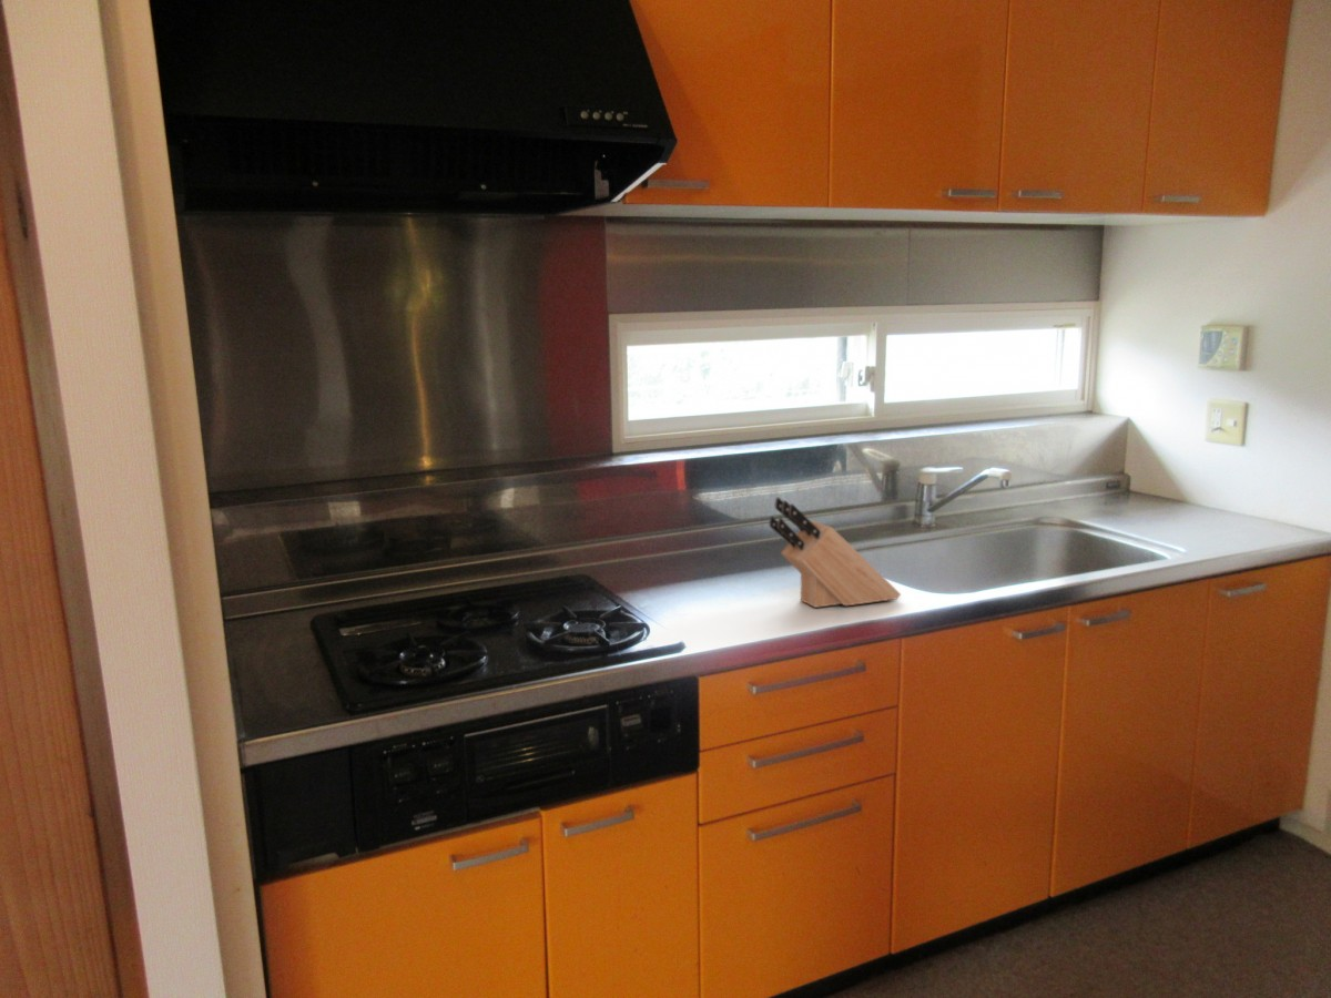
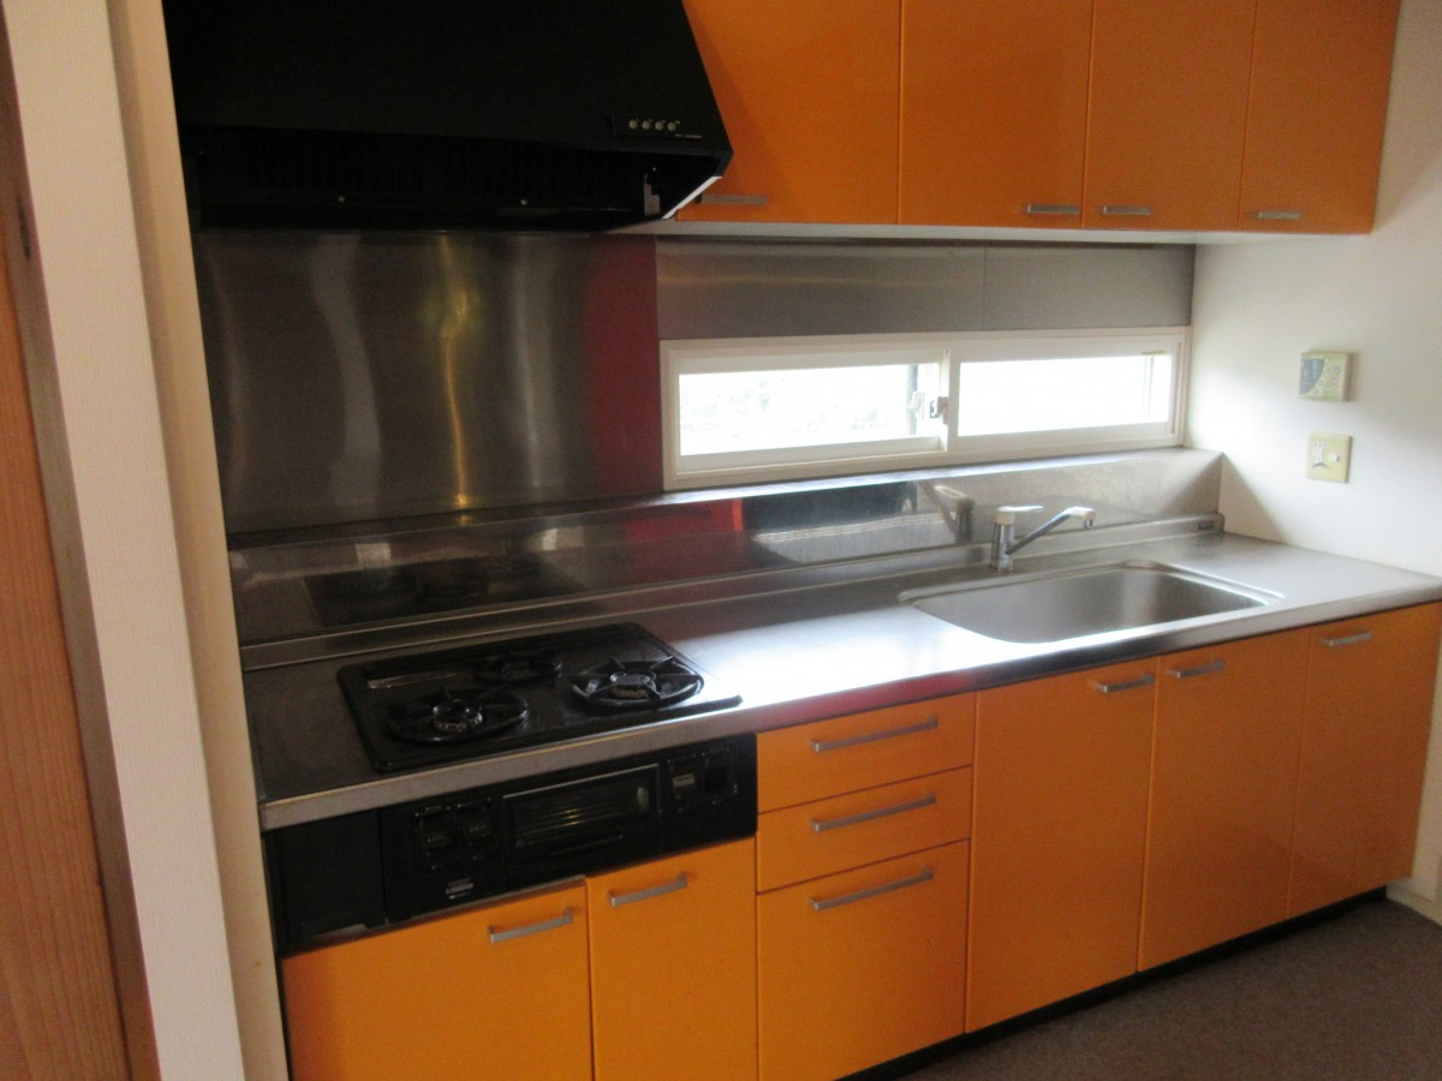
- knife block [768,496,902,609]
